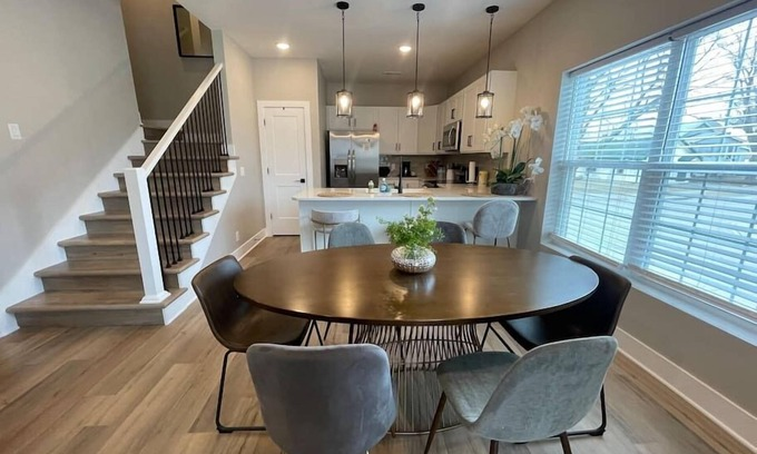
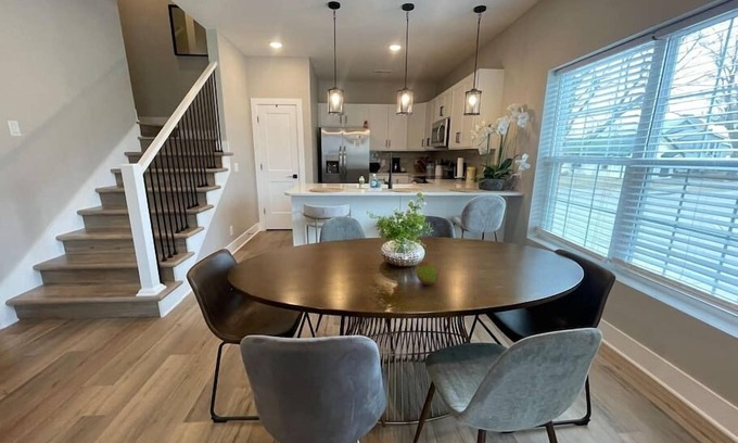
+ fruit [415,260,441,286]
